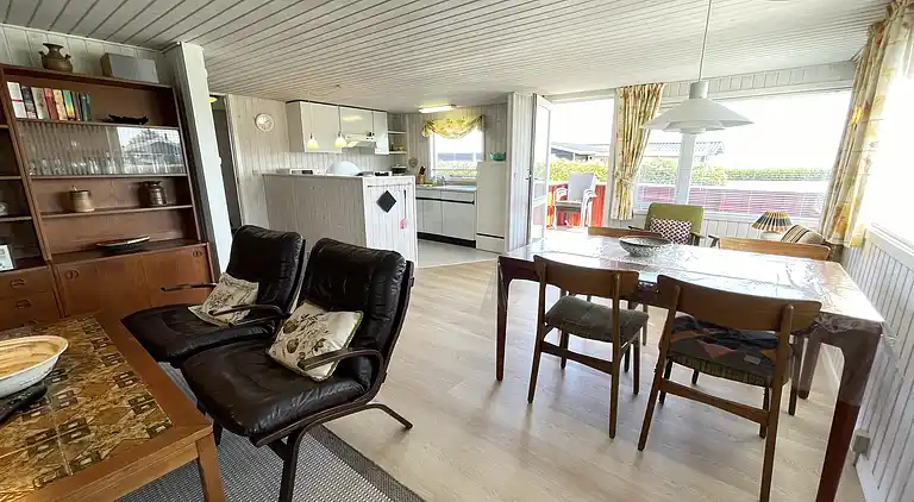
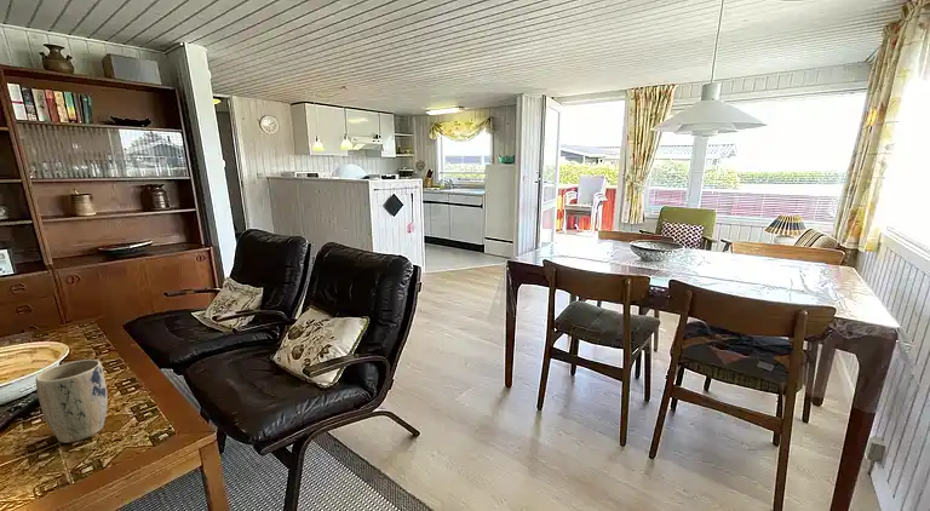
+ plant pot [35,358,109,444]
